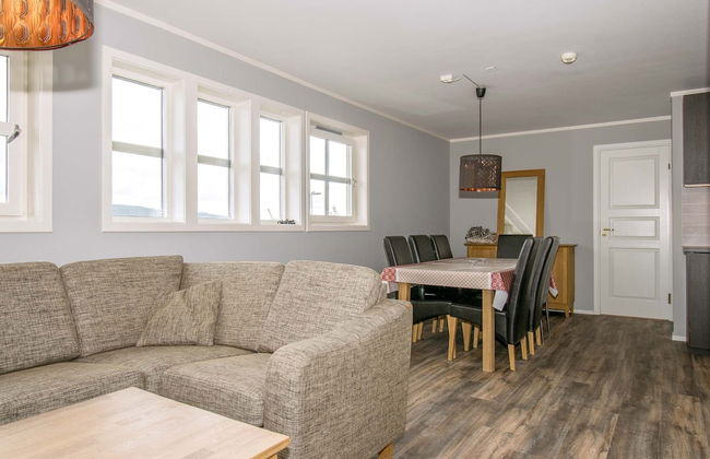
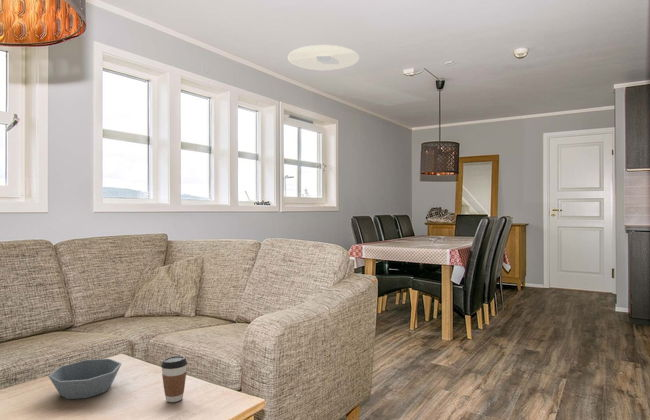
+ bowl [48,358,123,400]
+ coffee cup [160,355,188,403]
+ ceiling light [287,44,360,71]
